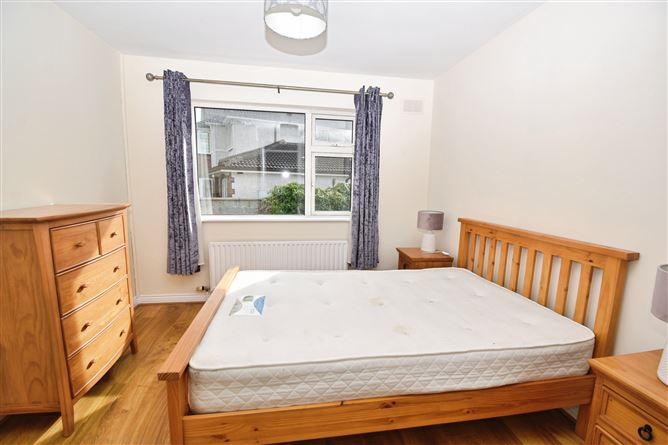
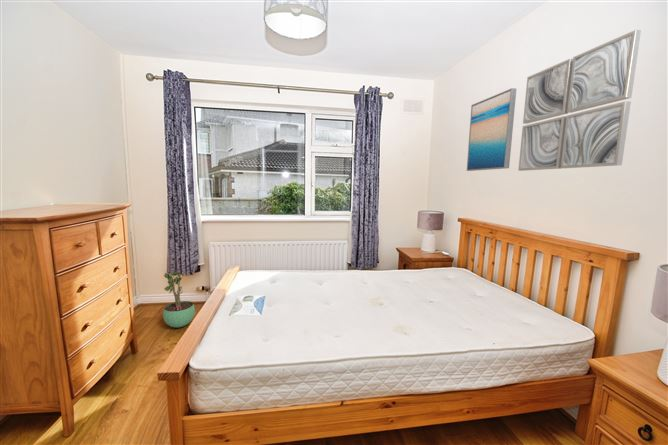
+ potted plant [162,270,196,328]
+ wall art [466,87,517,172]
+ wall art [517,29,642,172]
